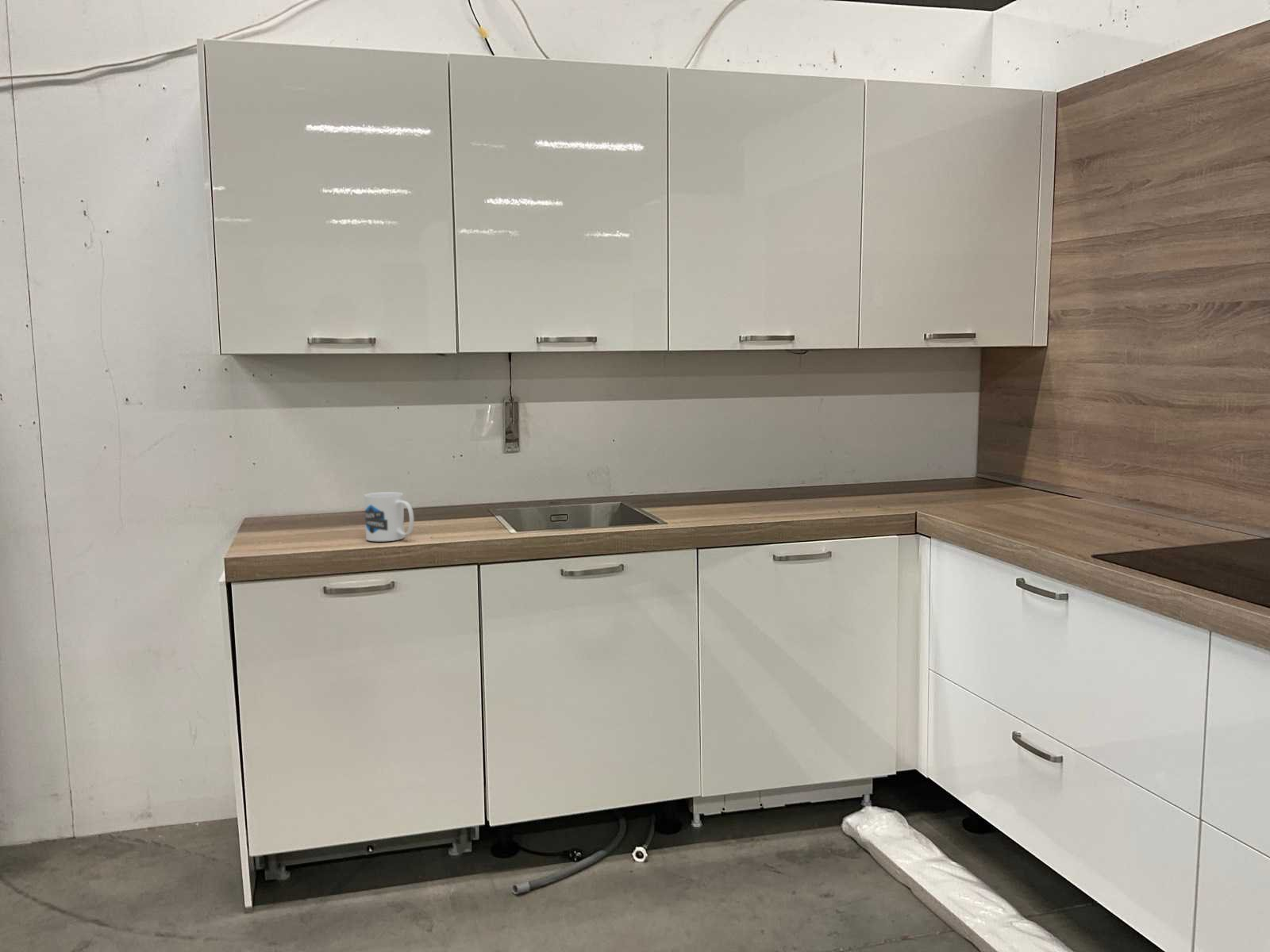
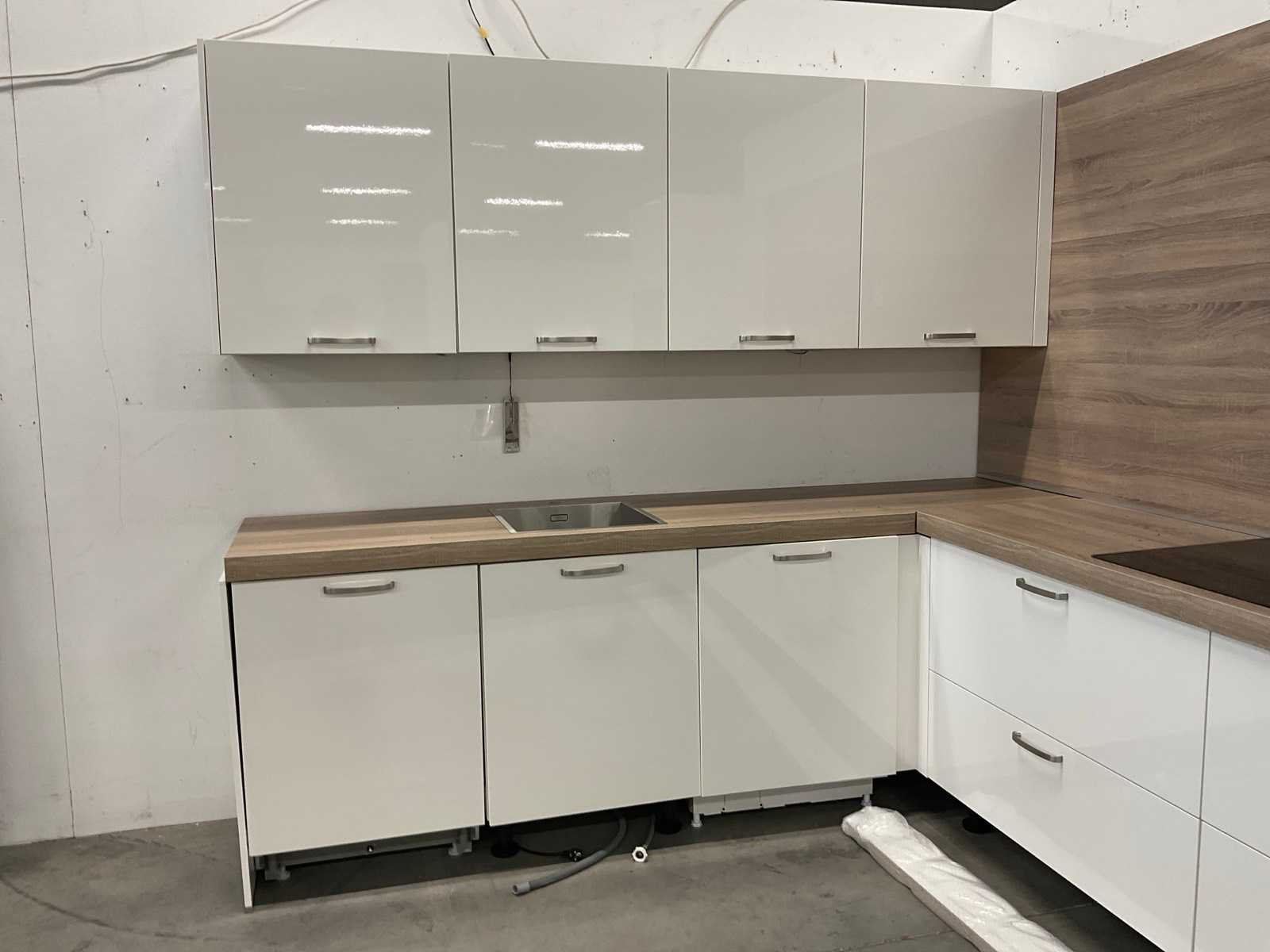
- mug [364,491,414,542]
